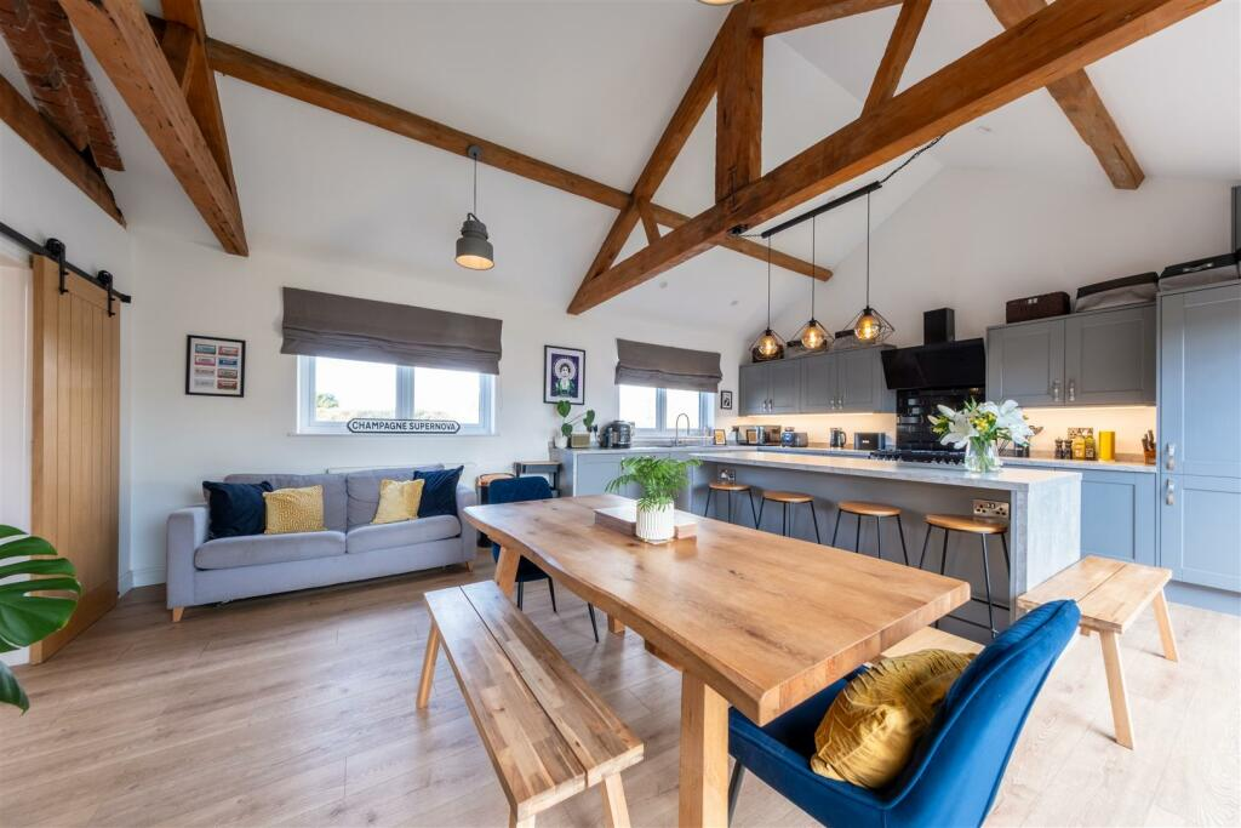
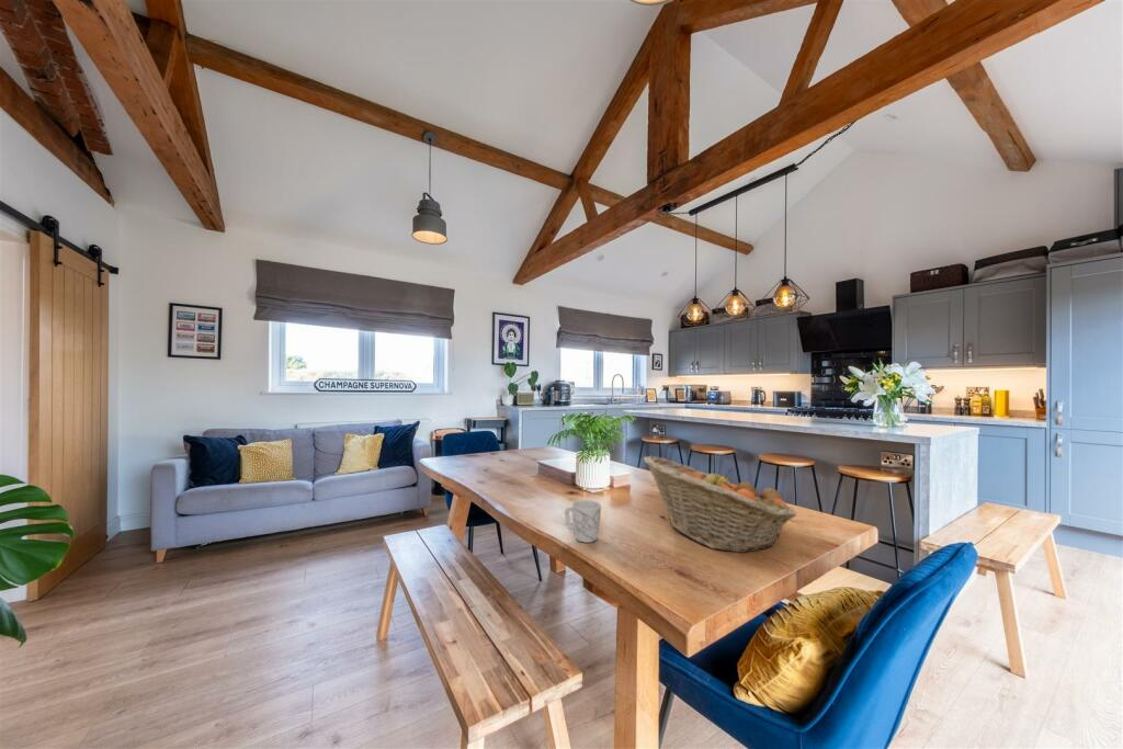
+ fruit basket [643,455,797,553]
+ mug [564,499,602,544]
